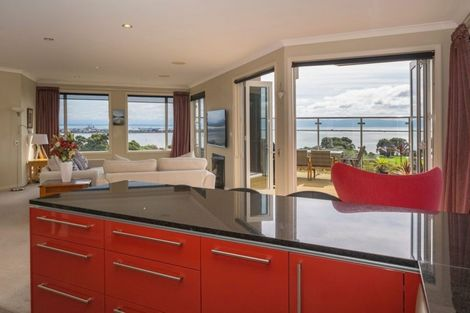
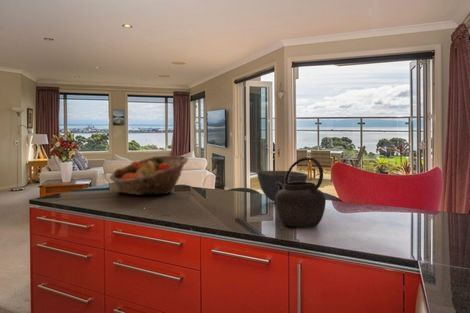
+ fruit basket [109,155,189,196]
+ kettle [275,157,327,228]
+ bowl [256,170,309,203]
